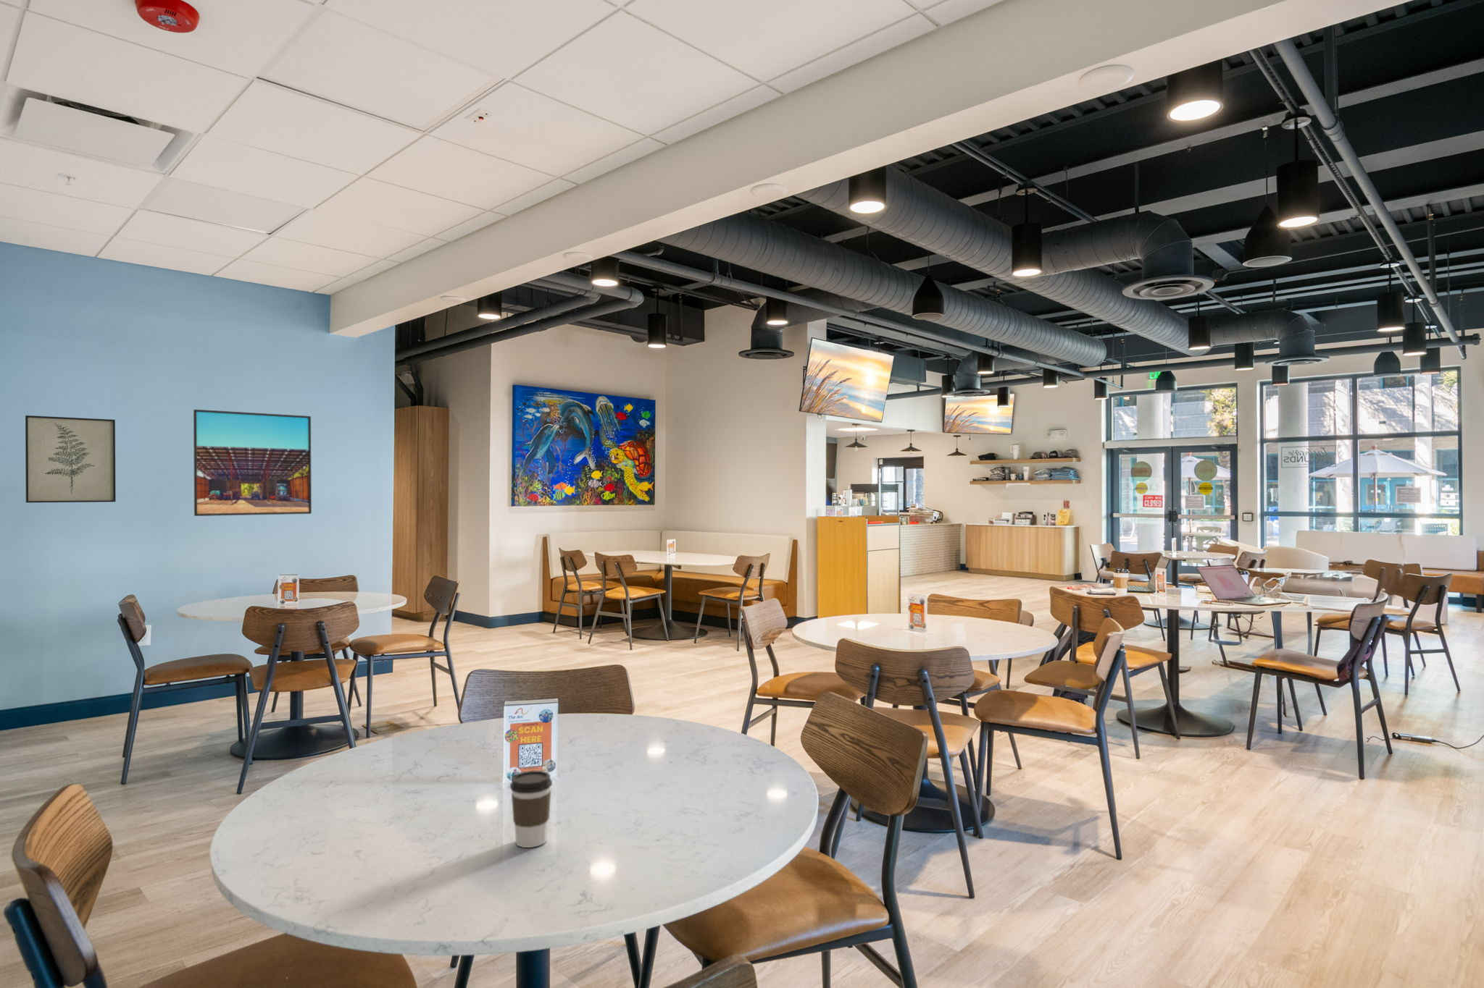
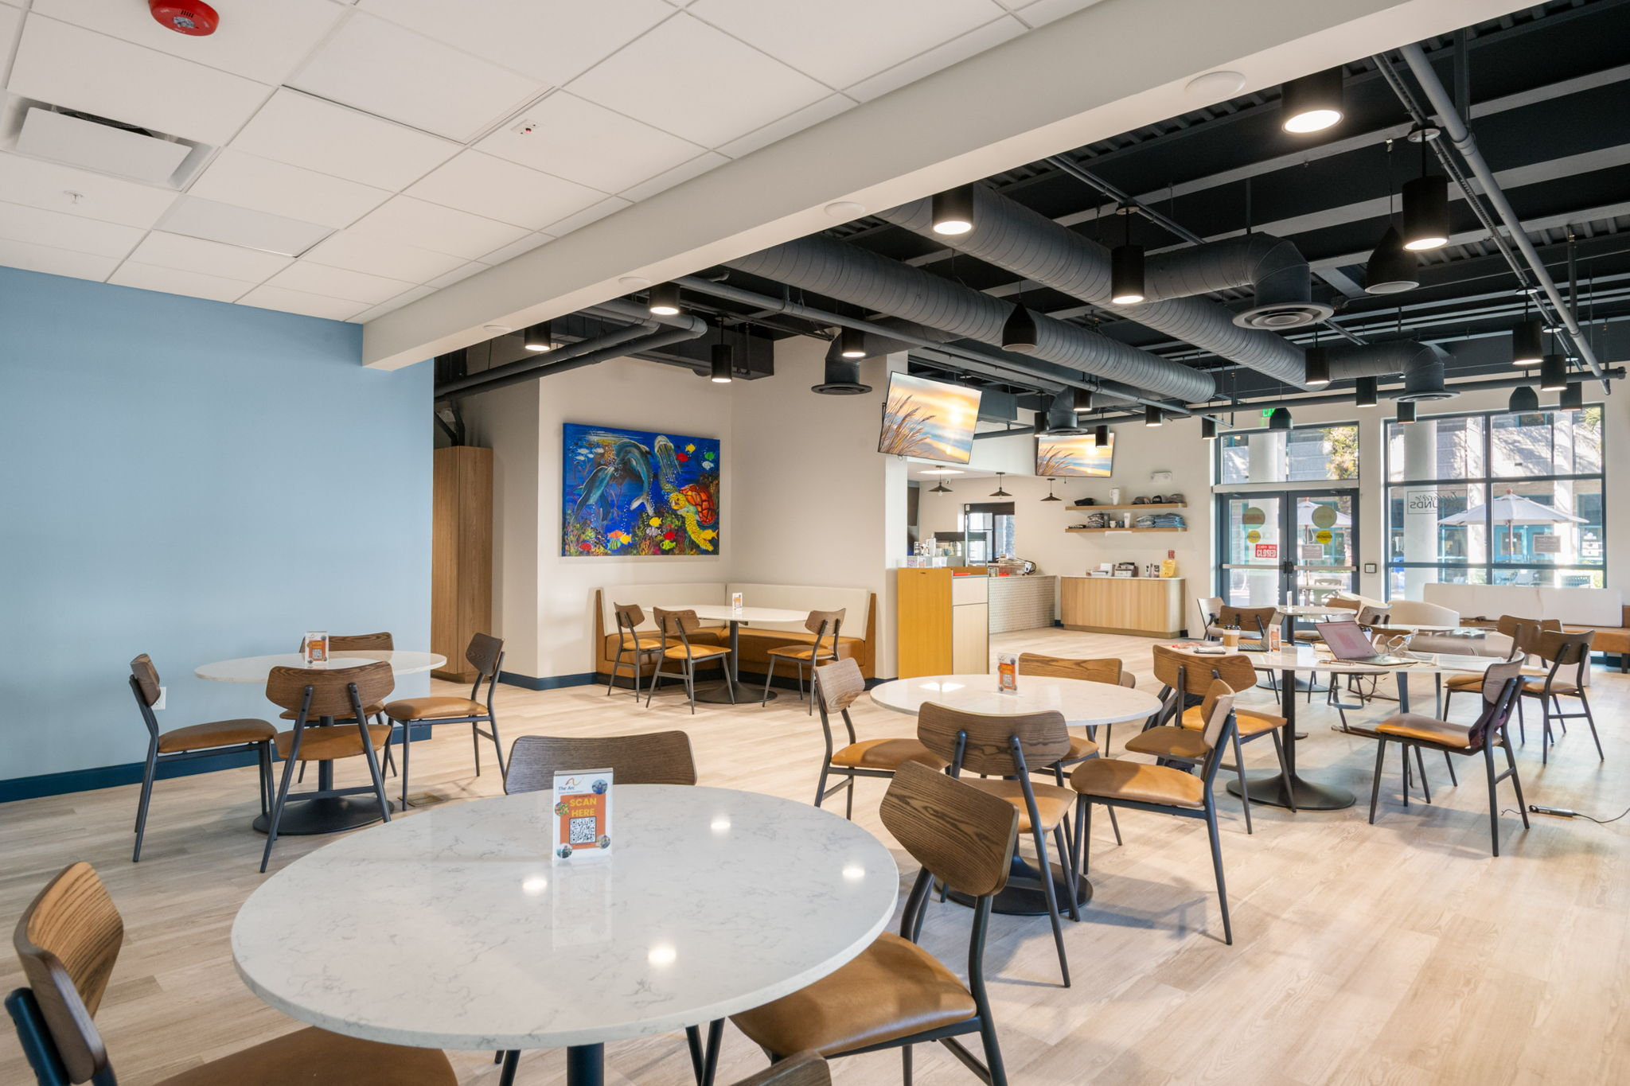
- coffee cup [510,770,553,848]
- wall art [24,415,117,503]
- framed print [193,409,312,517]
